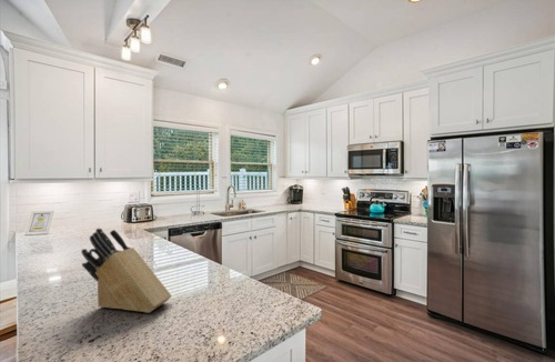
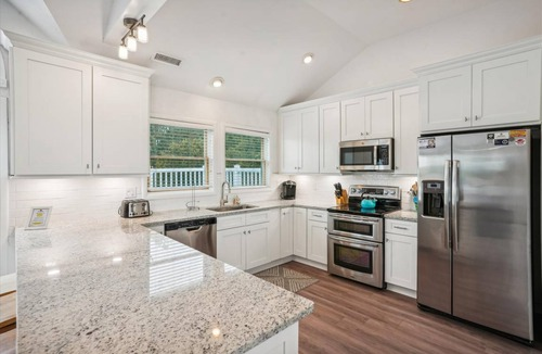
- knife block [80,228,173,314]
